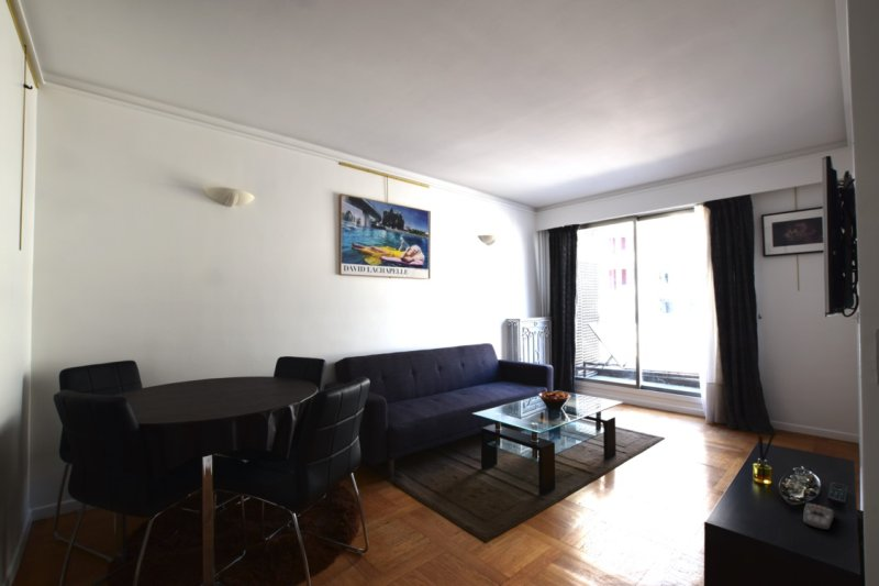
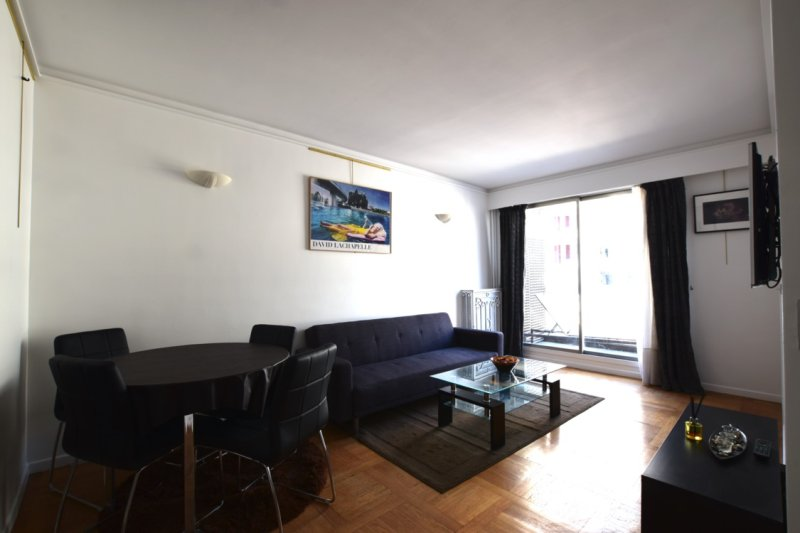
- remote control [802,501,835,531]
